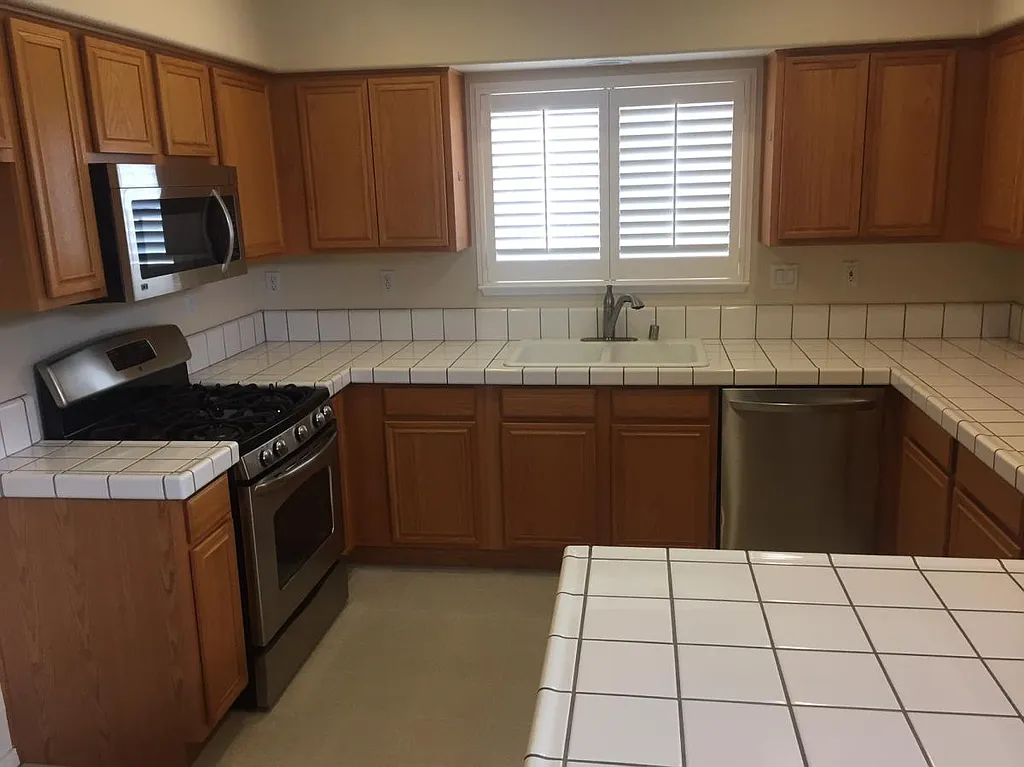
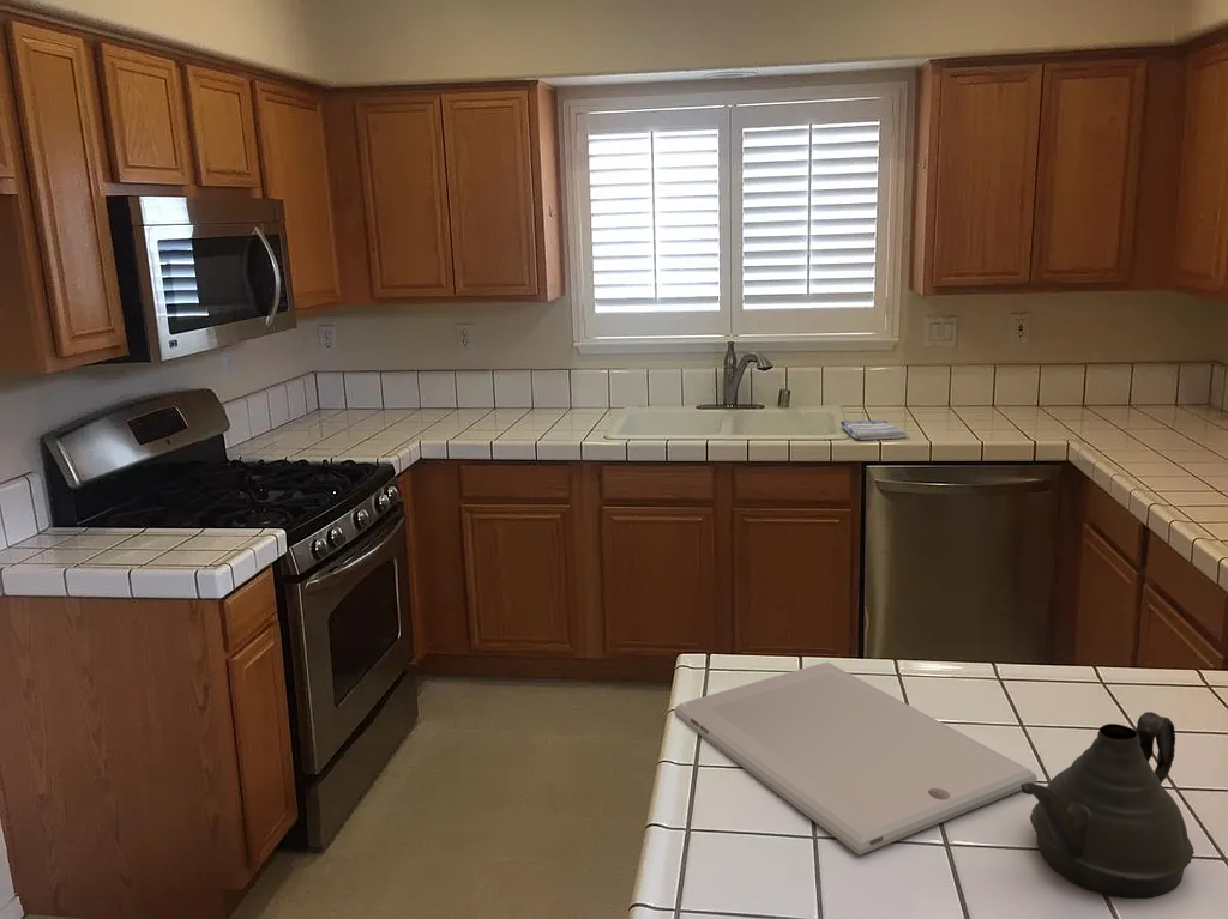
+ teapot [1021,711,1196,900]
+ dish towel [839,419,908,441]
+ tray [673,661,1039,857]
